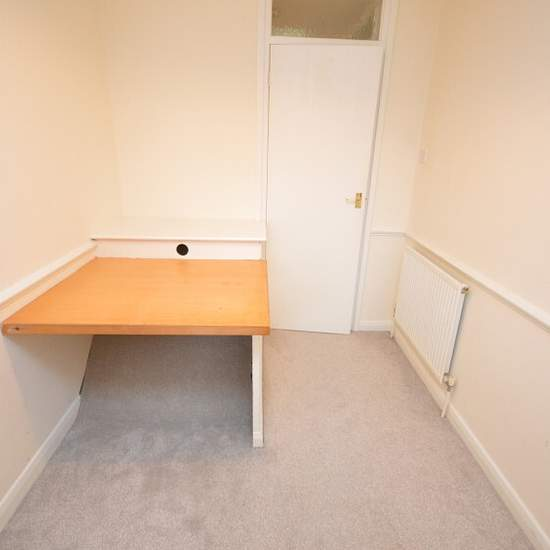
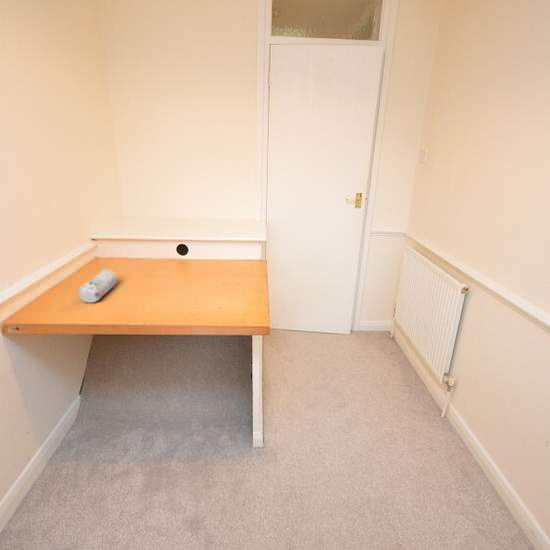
+ pencil case [78,268,118,304]
